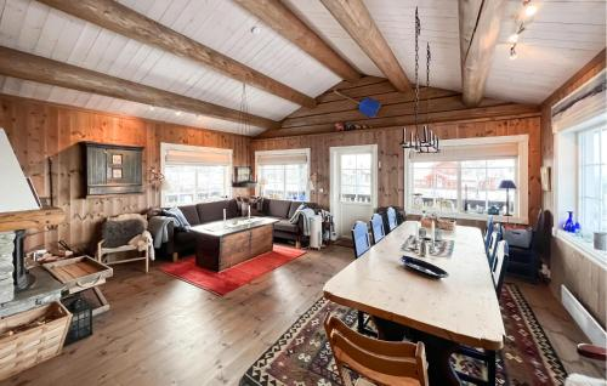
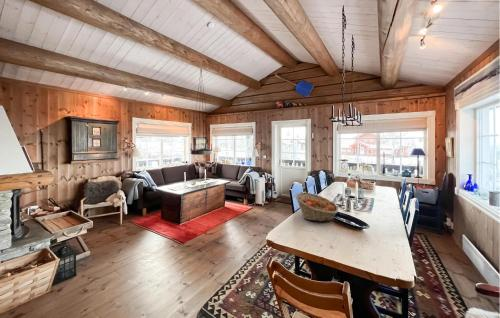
+ fruit basket [294,192,339,222]
